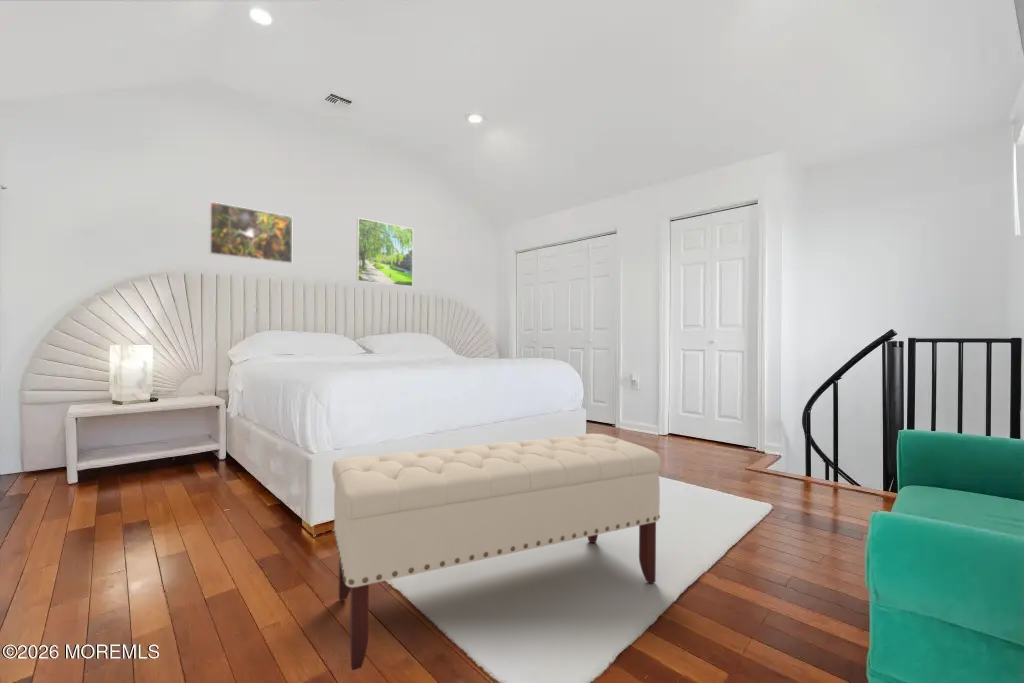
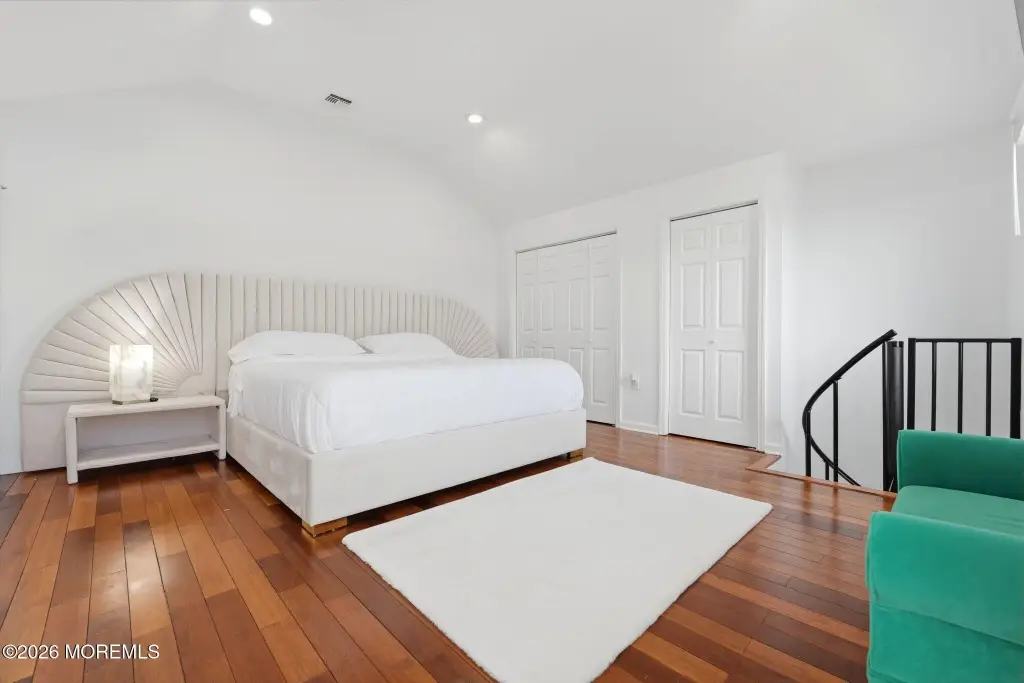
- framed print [355,217,414,288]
- bench [331,432,662,671]
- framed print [208,200,294,265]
